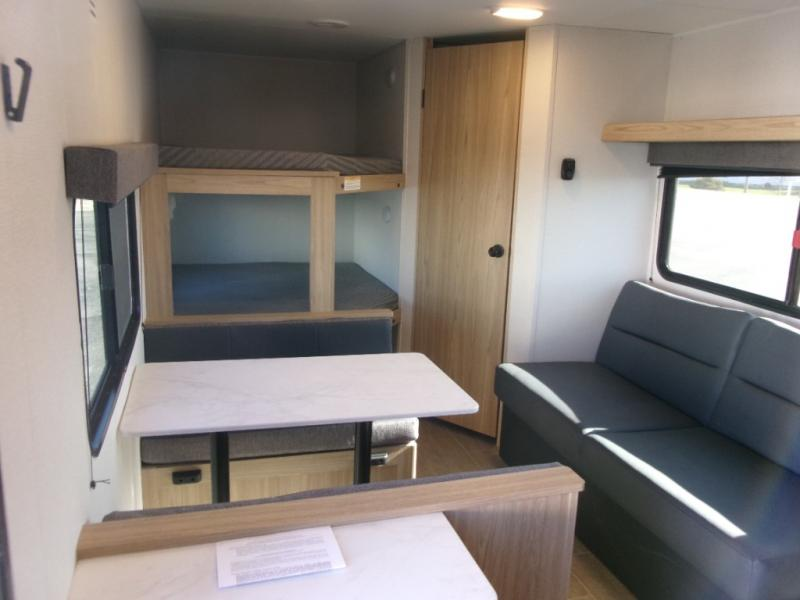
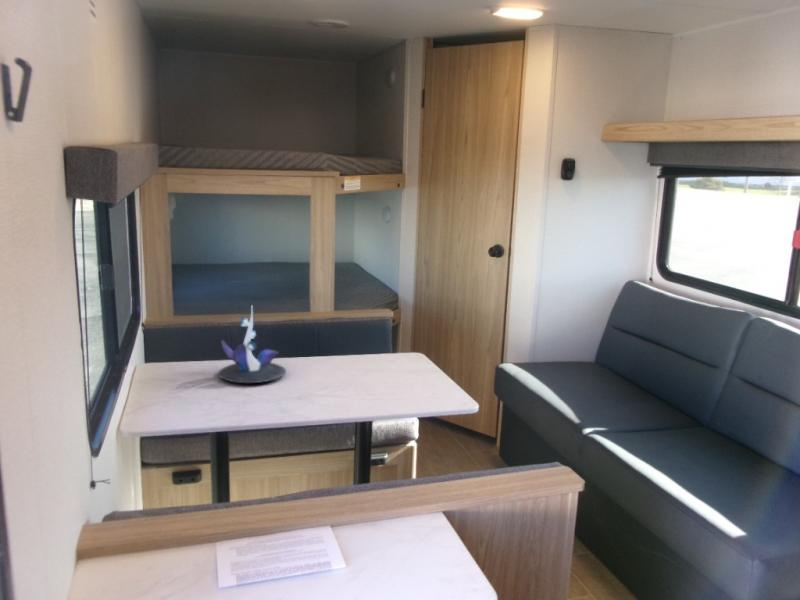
+ plant [217,306,287,384]
